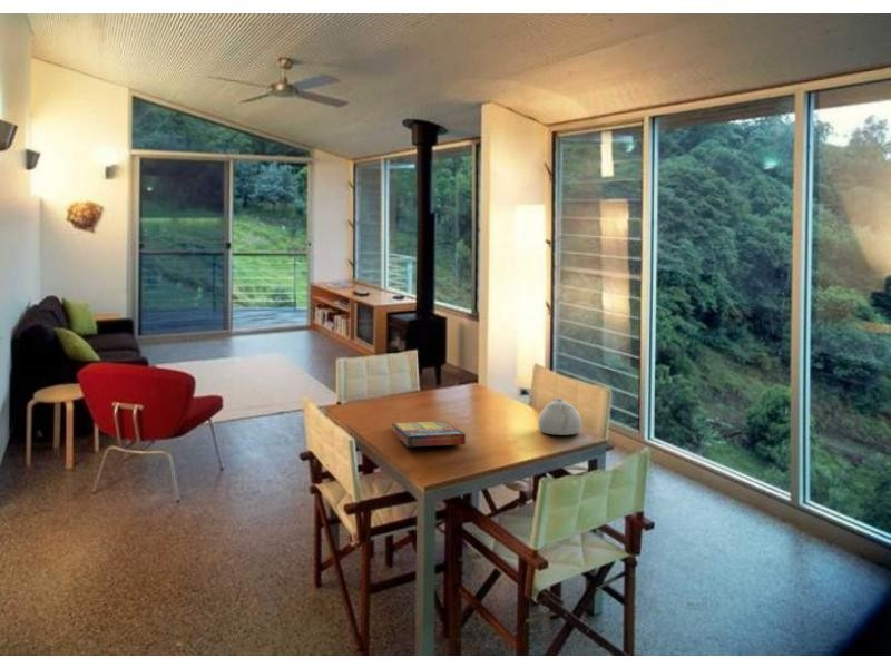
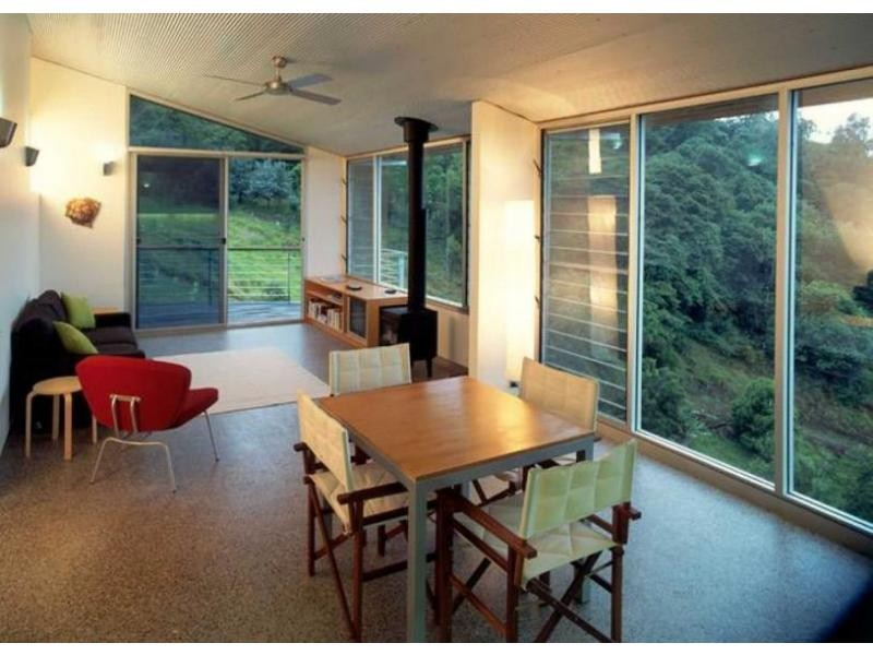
- game compilation box [391,420,467,448]
- teapot [537,396,582,436]
